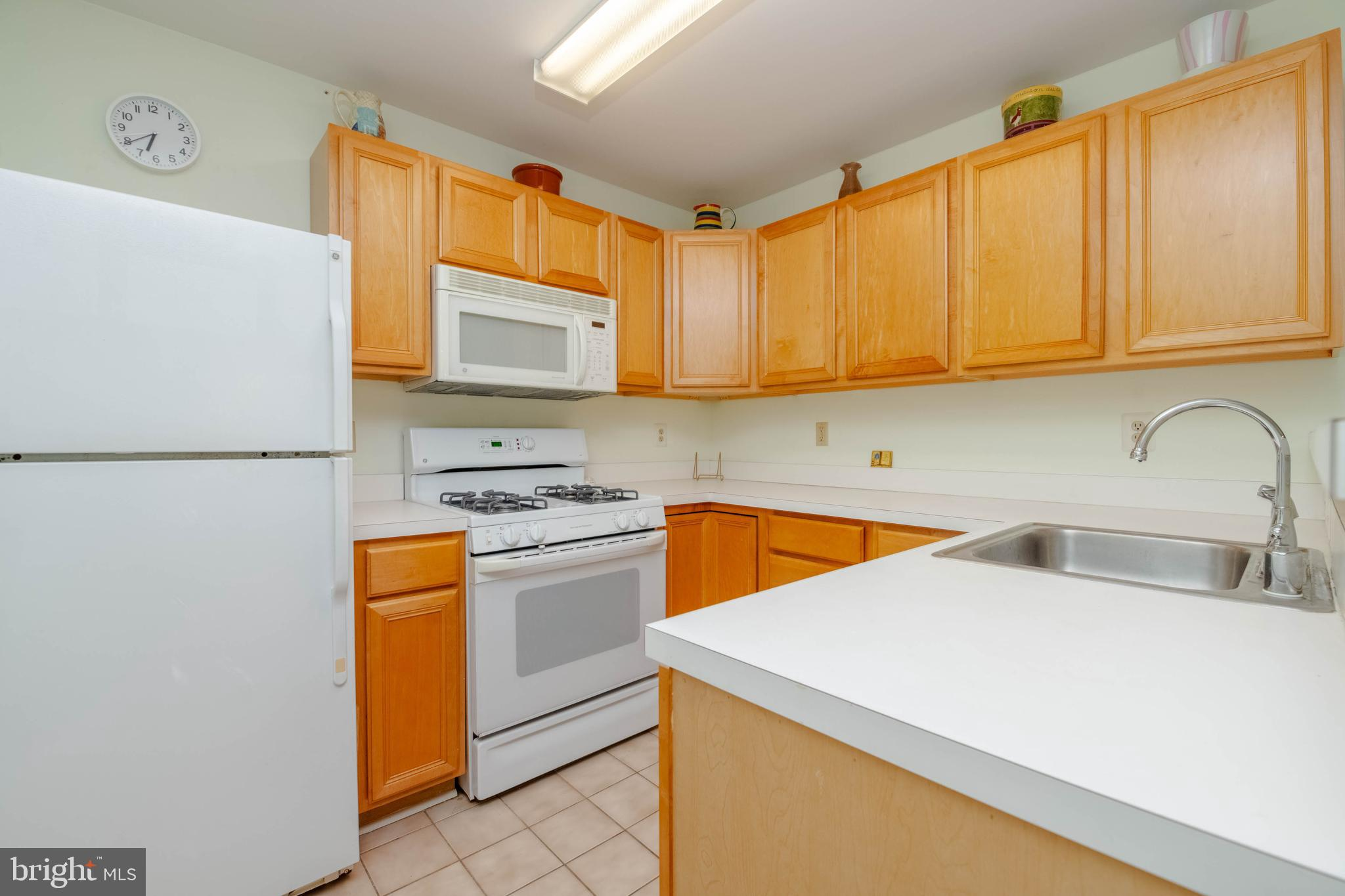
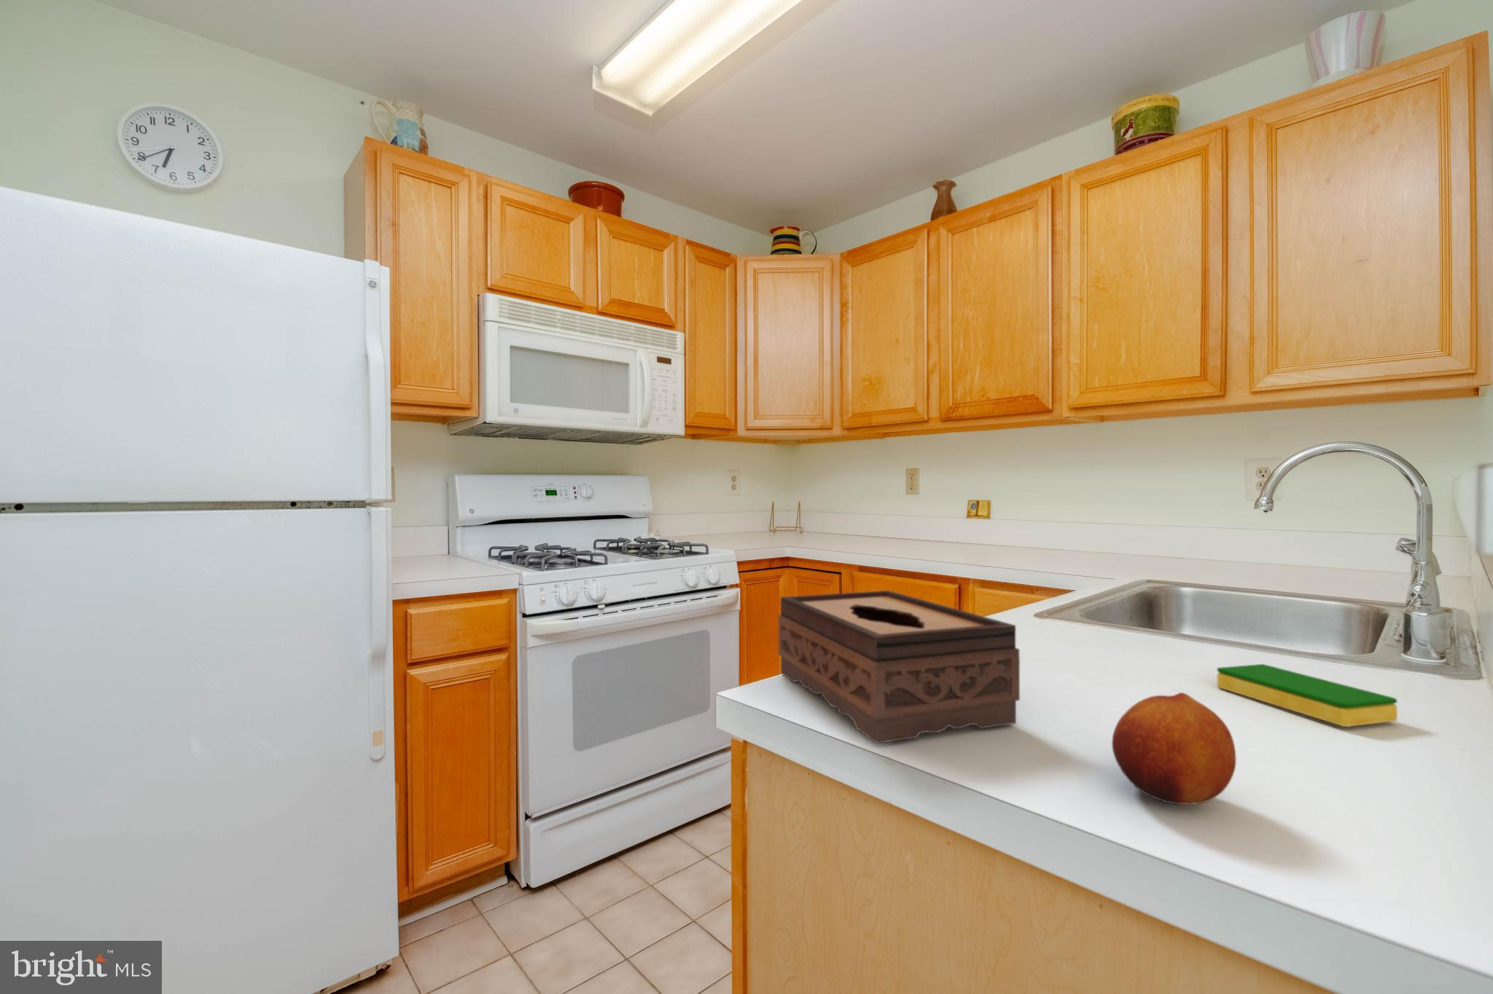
+ tissue box [778,590,1020,744]
+ dish sponge [1217,663,1398,728]
+ fruit [1111,692,1237,805]
